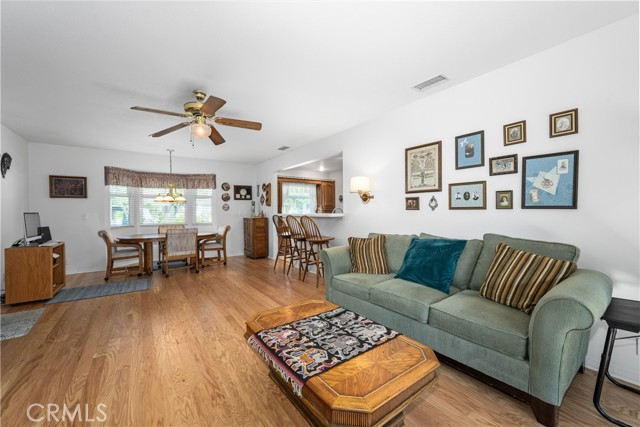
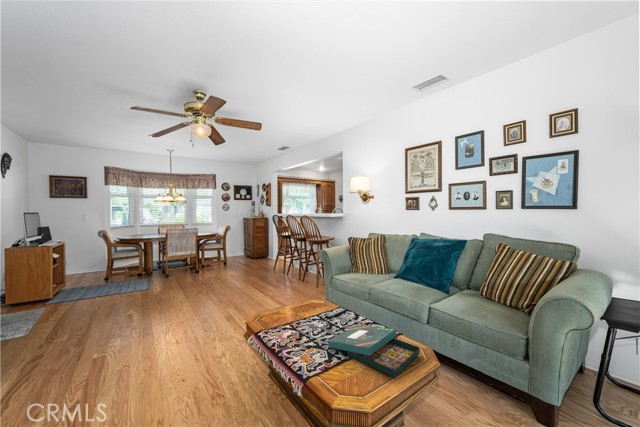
+ board game [327,324,421,378]
